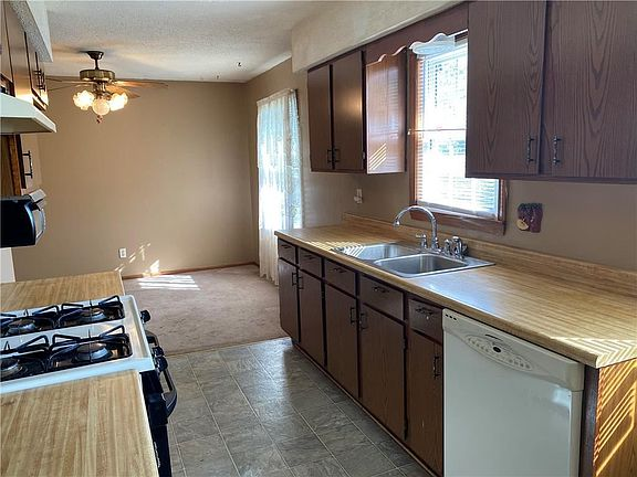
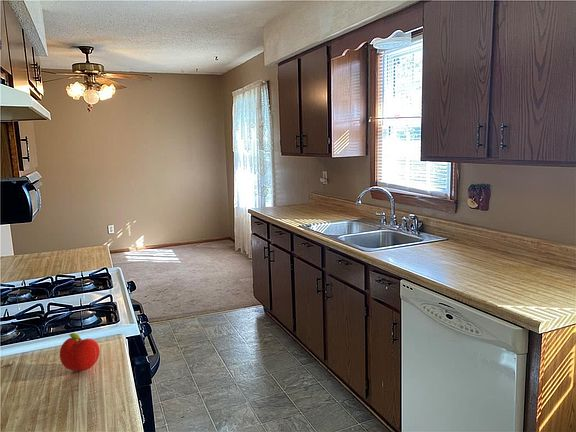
+ fruit [59,332,101,372]
